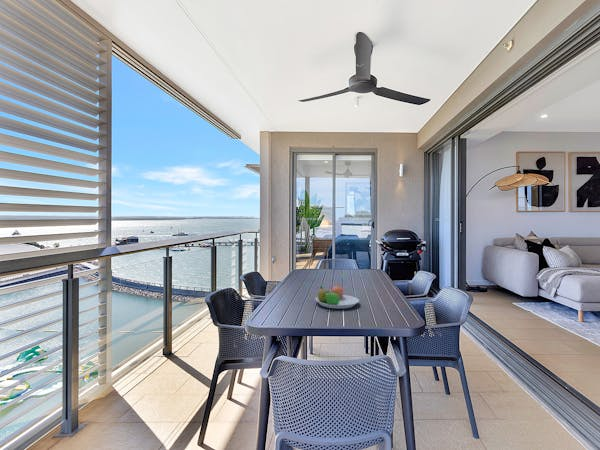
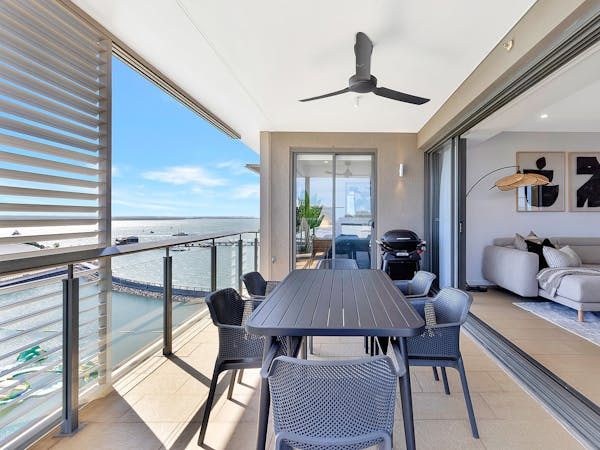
- fruit bowl [314,285,360,310]
